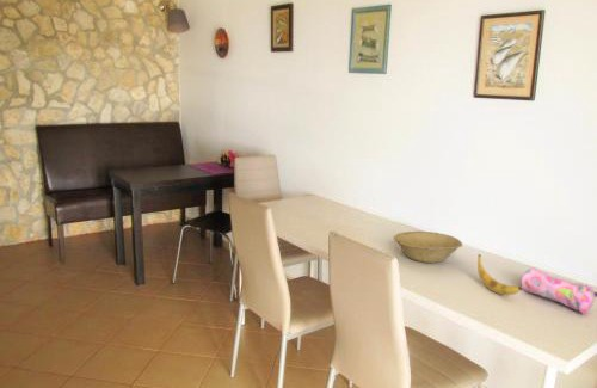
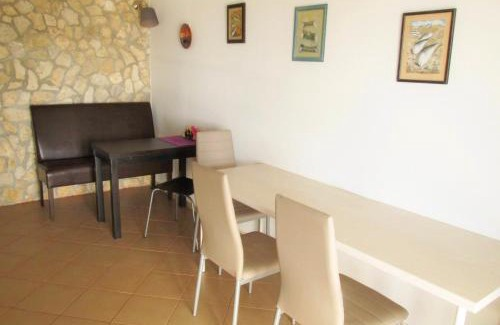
- pencil case [519,266,597,315]
- banana [476,253,522,296]
- bowl [392,230,463,264]
